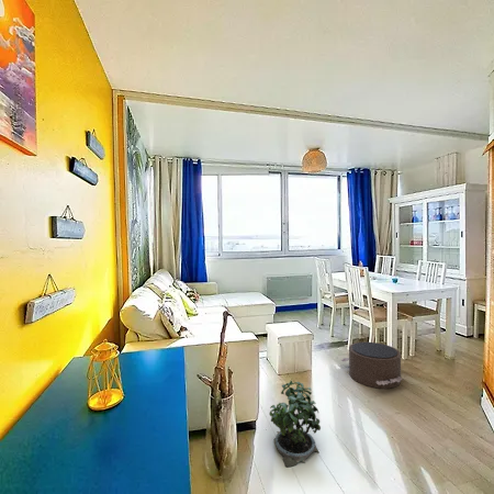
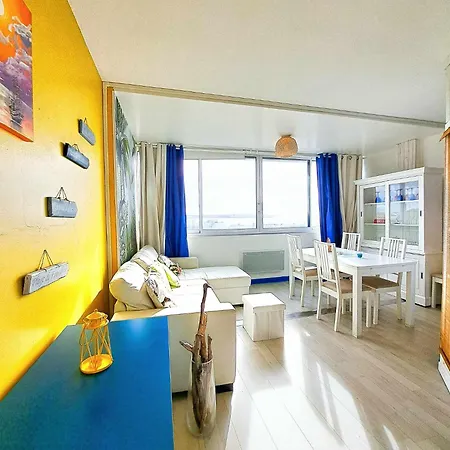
- pouf [340,341,404,390]
- potted plant [269,380,322,468]
